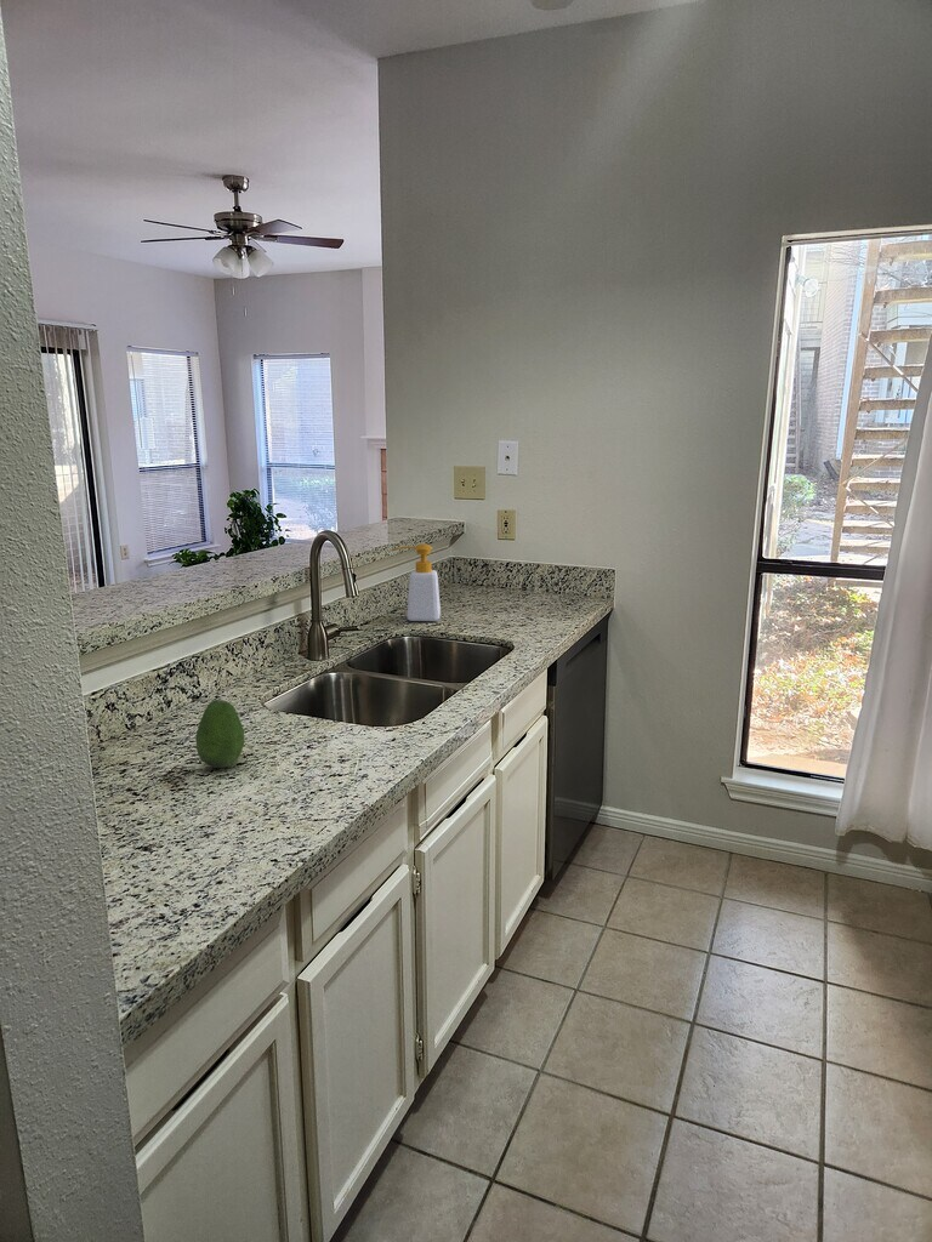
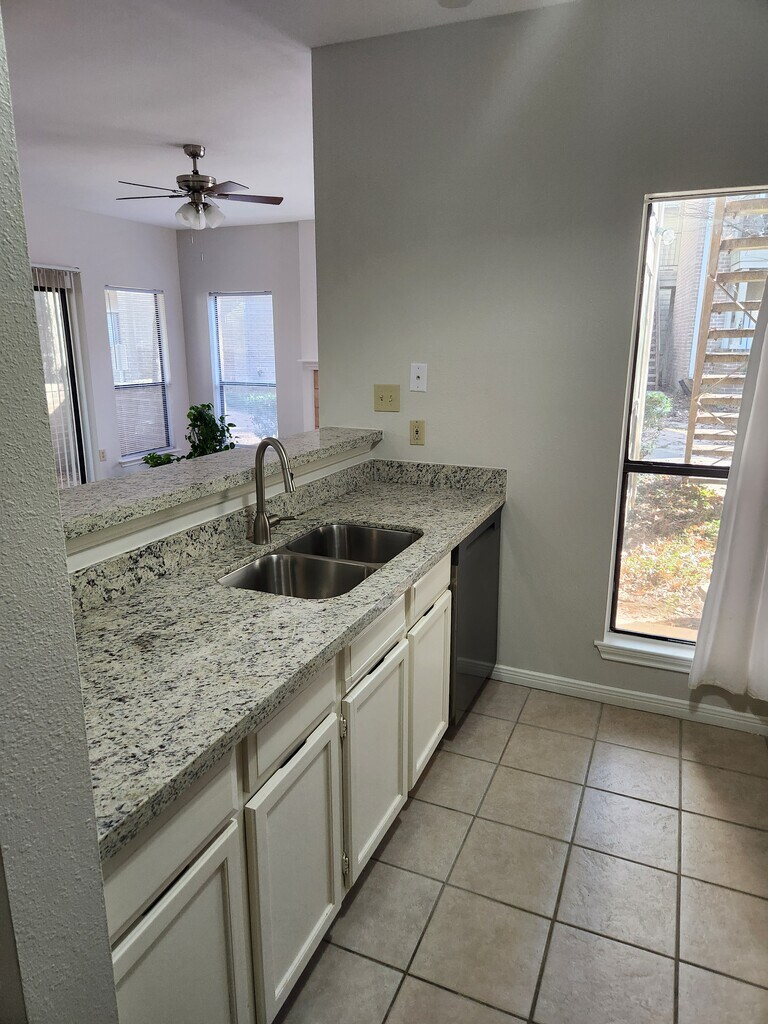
- soap bottle [391,543,442,622]
- fruit [194,699,245,769]
